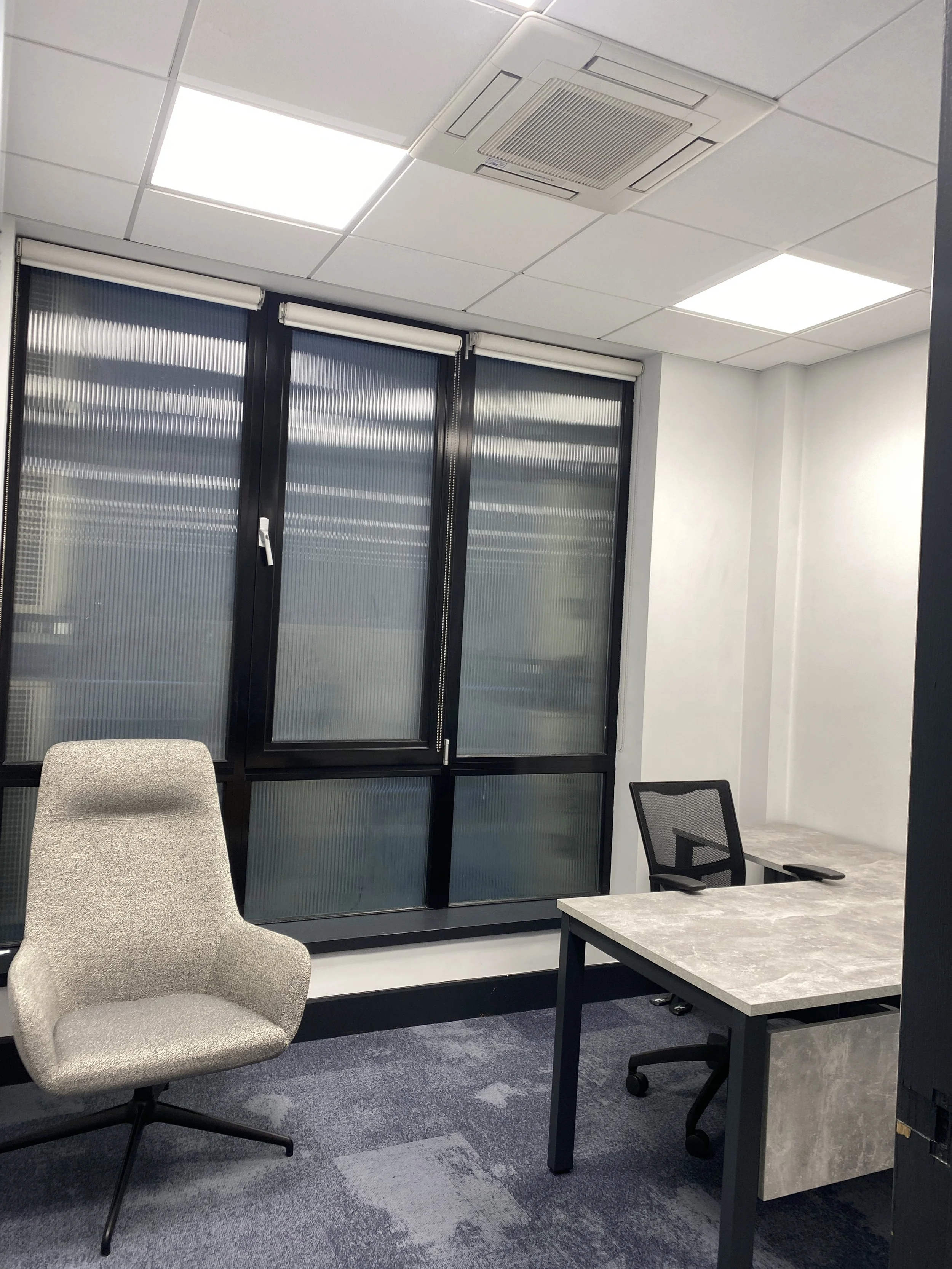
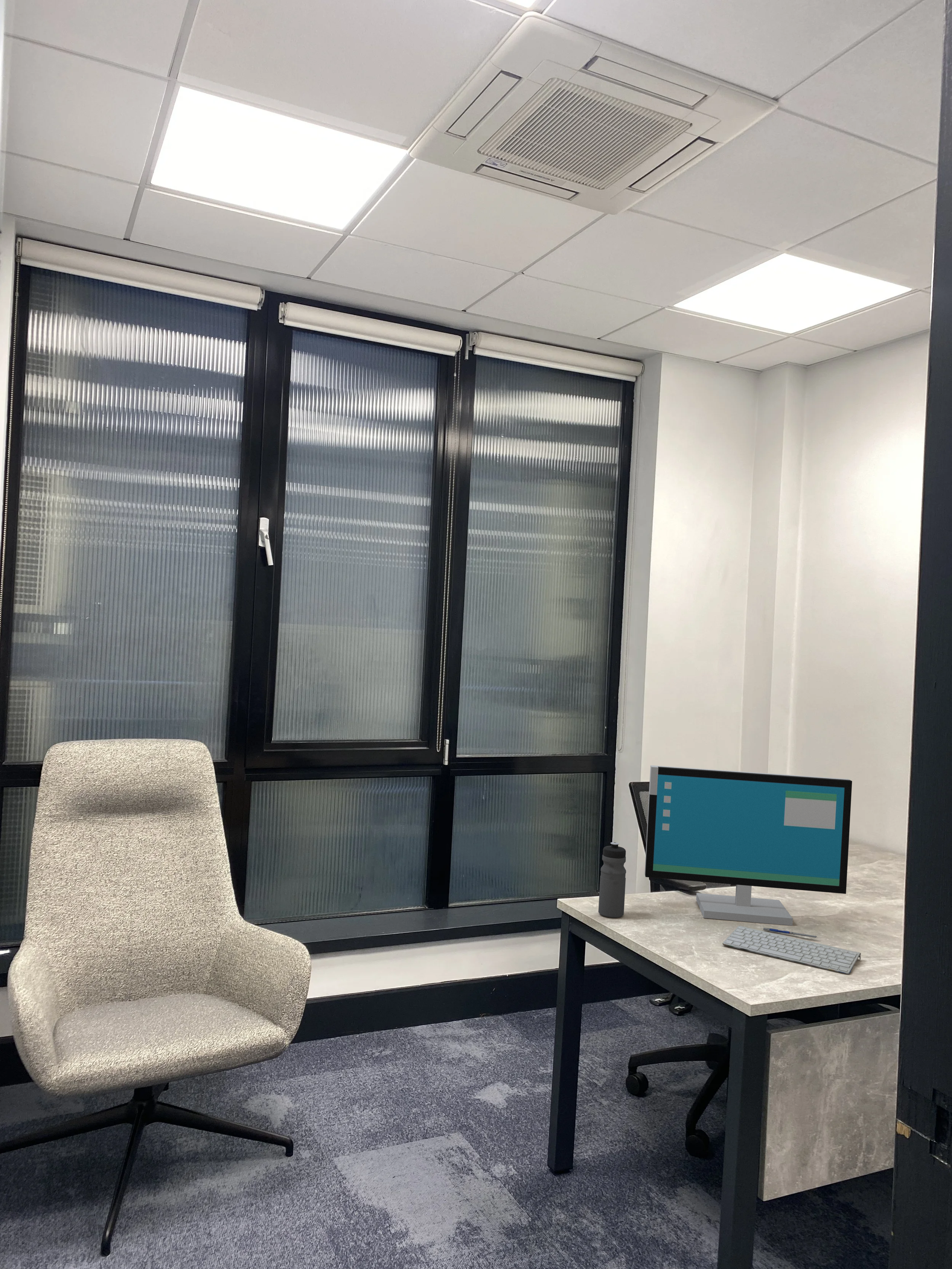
+ water bottle [598,842,626,918]
+ computer monitor [644,765,853,926]
+ pen [763,927,818,939]
+ keyboard [722,925,861,975]
